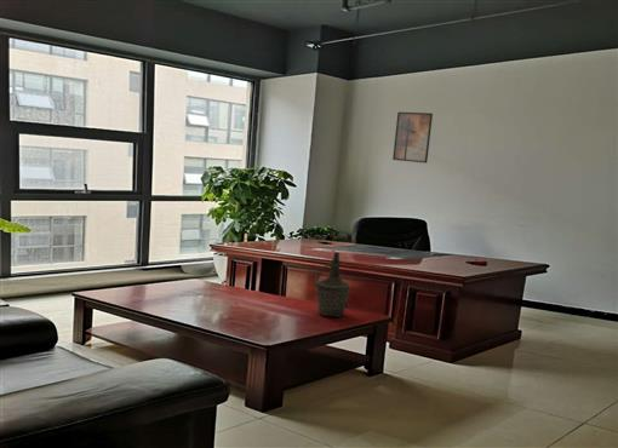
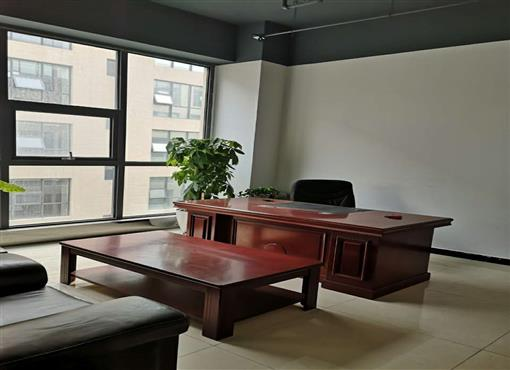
- bottle [314,251,351,318]
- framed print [391,111,434,165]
